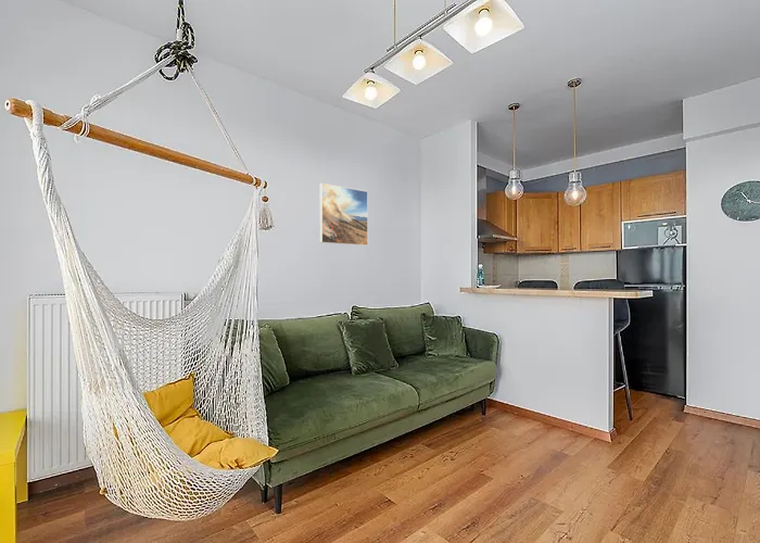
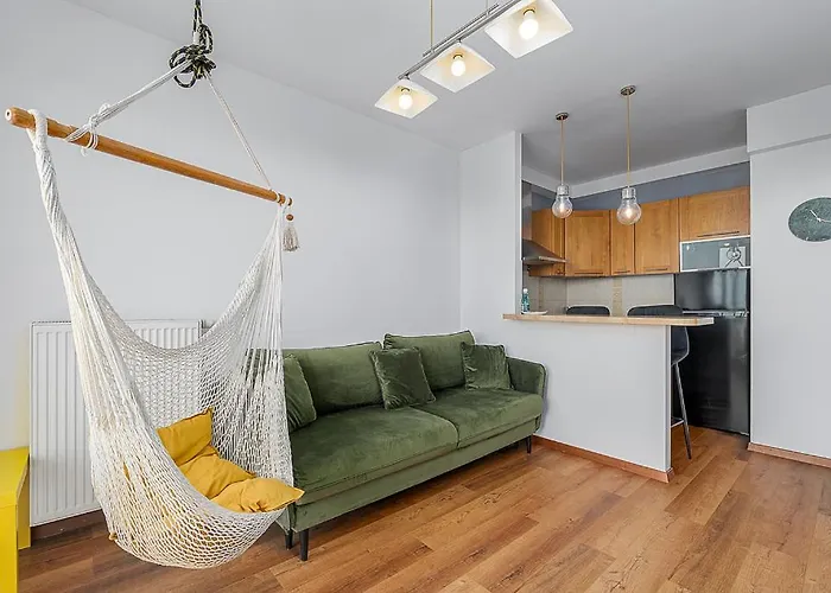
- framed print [319,182,369,247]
